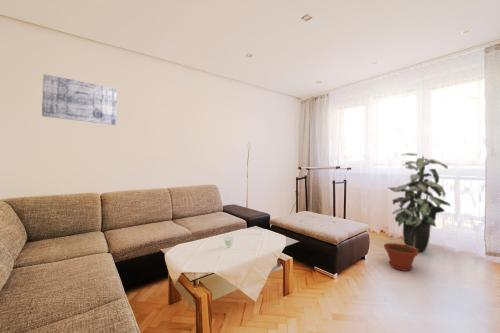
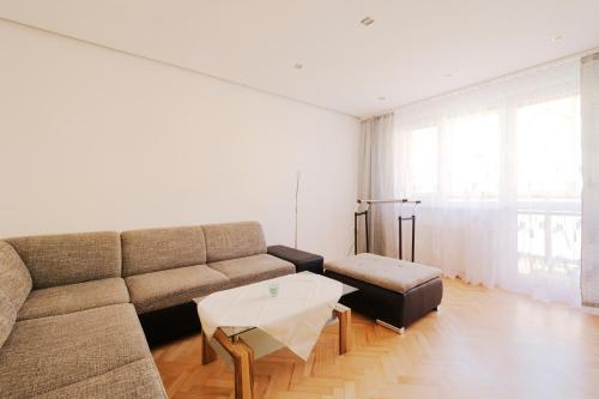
- wall art [41,73,118,126]
- plant pot [383,242,420,272]
- indoor plant [388,152,452,252]
